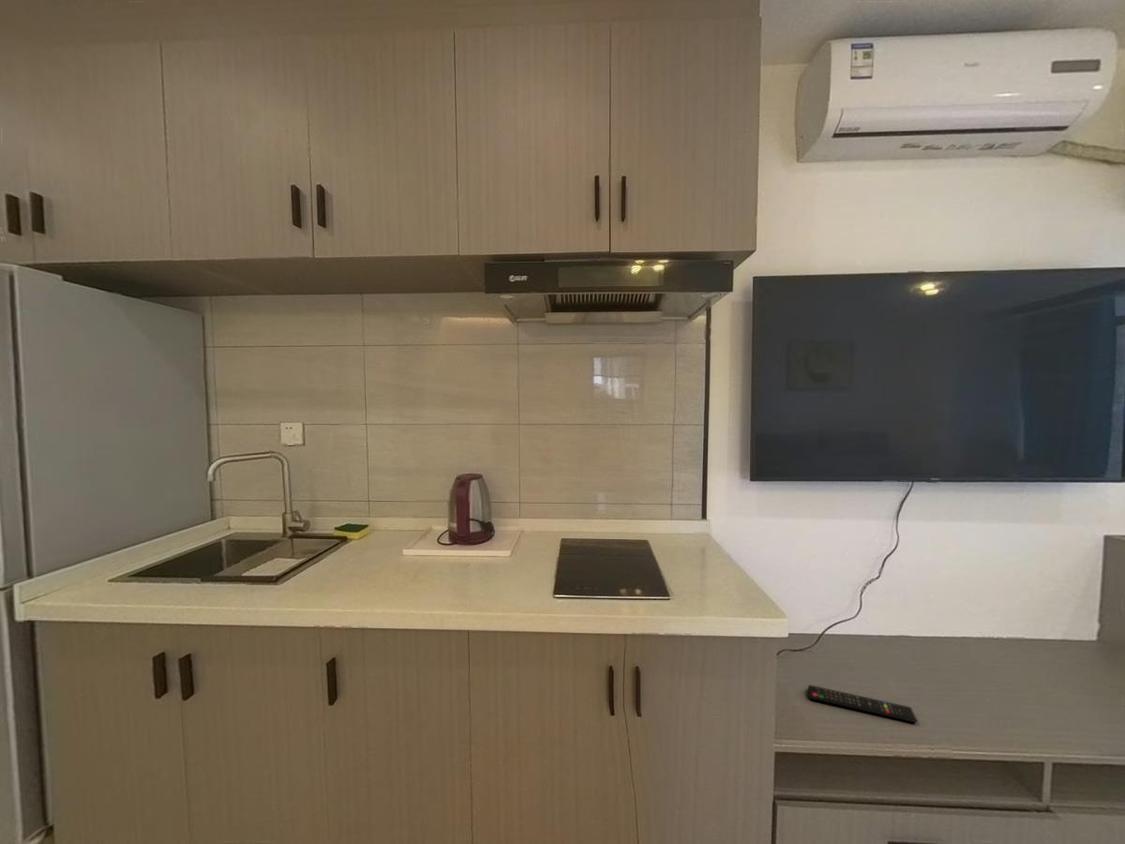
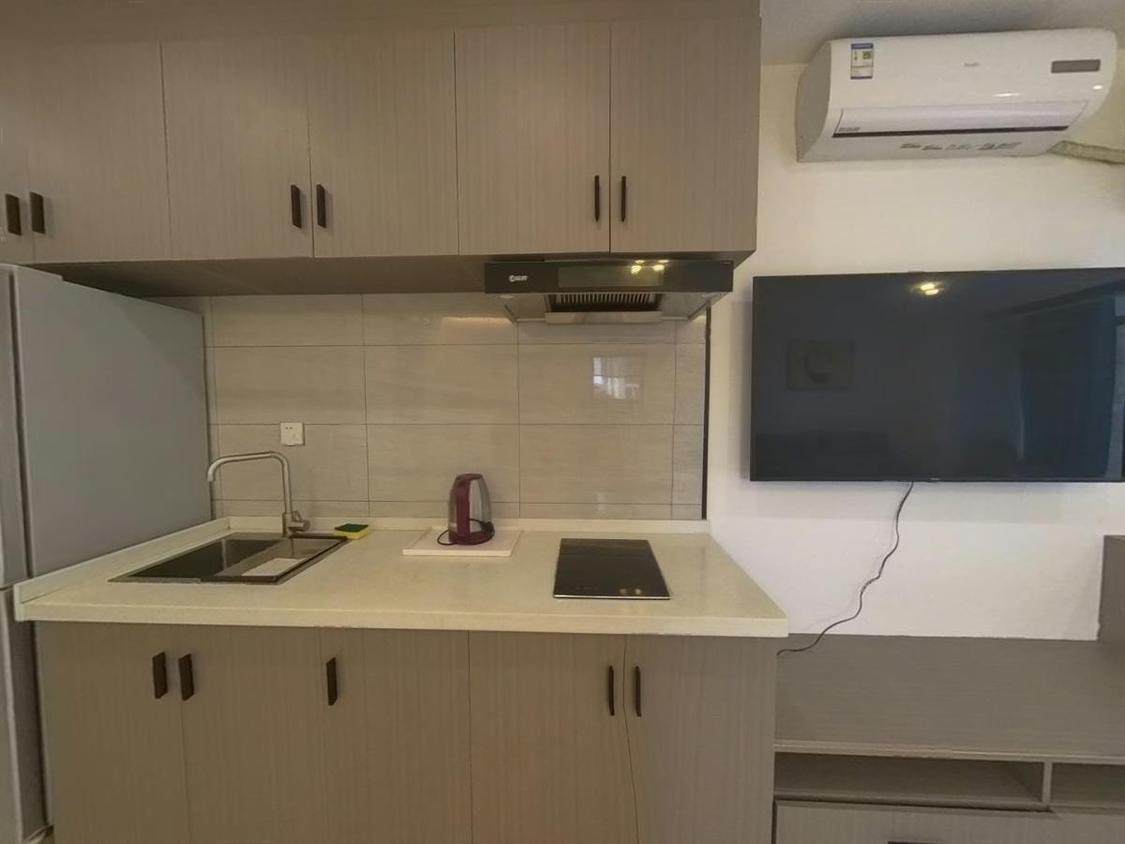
- remote control [807,684,918,724]
